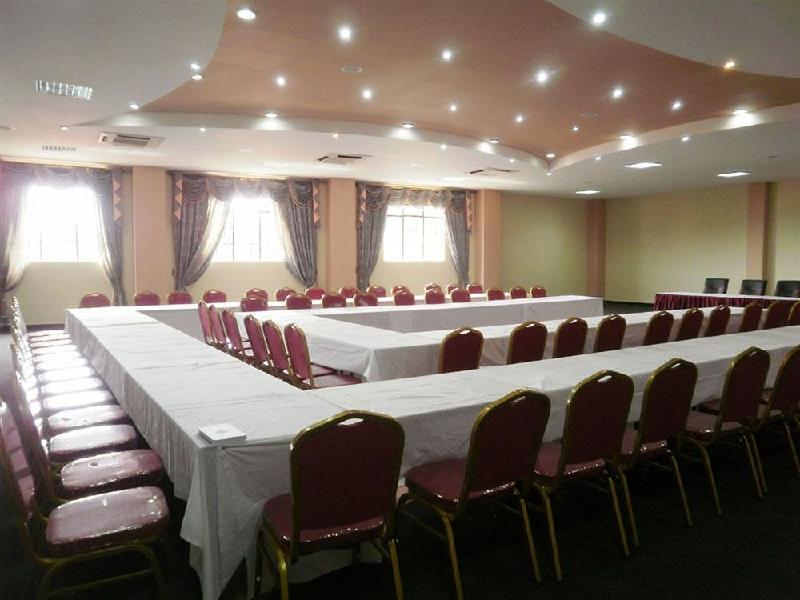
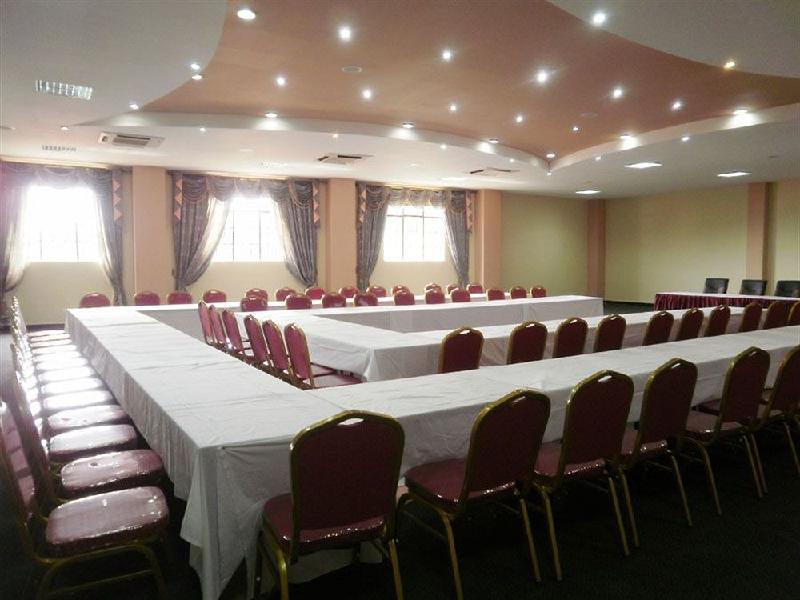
- notepad [197,422,248,445]
